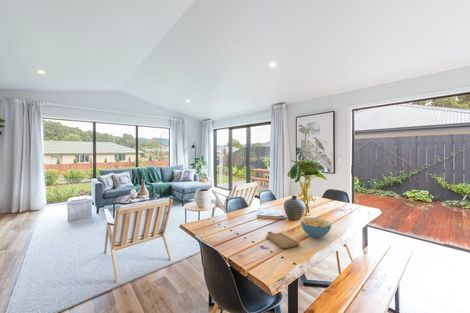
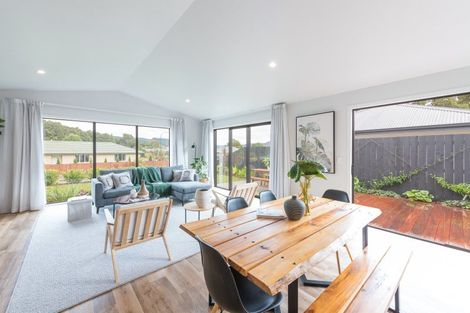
- cereal bowl [299,217,332,239]
- chopping board [265,230,300,249]
